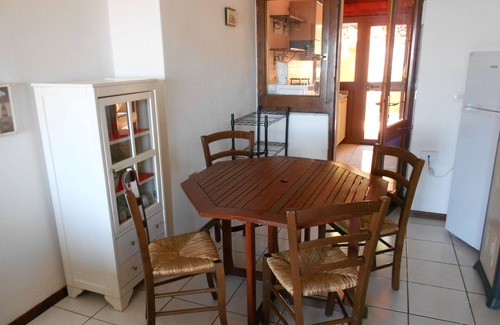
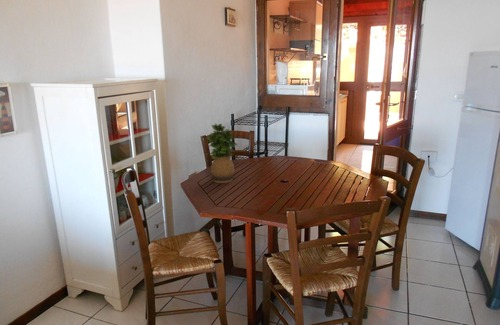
+ potted plant [205,123,239,184]
